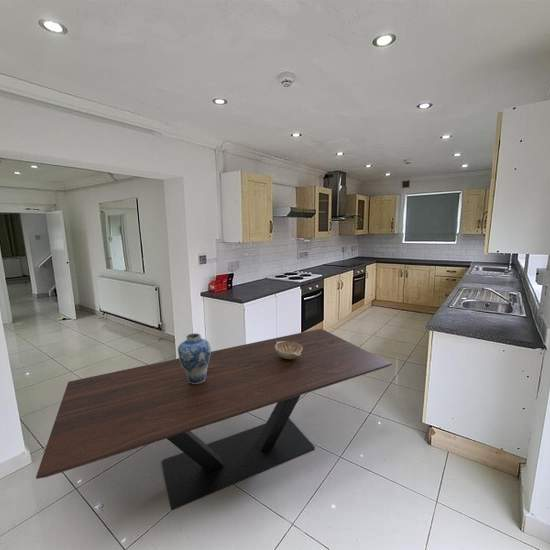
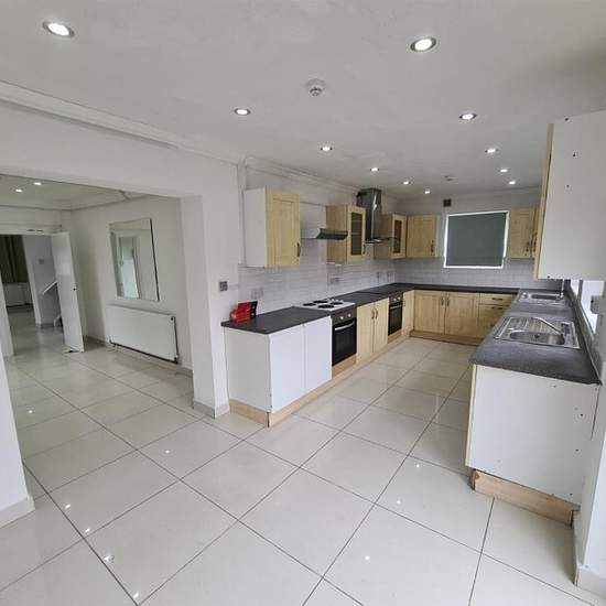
- vase [177,332,212,384]
- dining table [35,328,393,511]
- decorative bowl [275,341,303,359]
